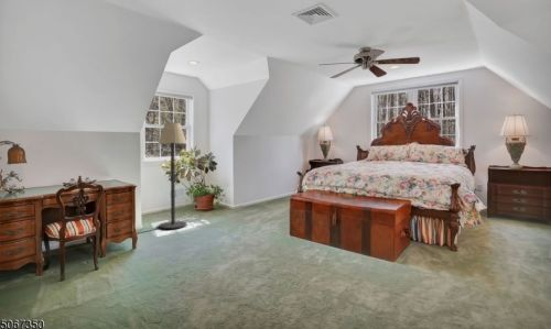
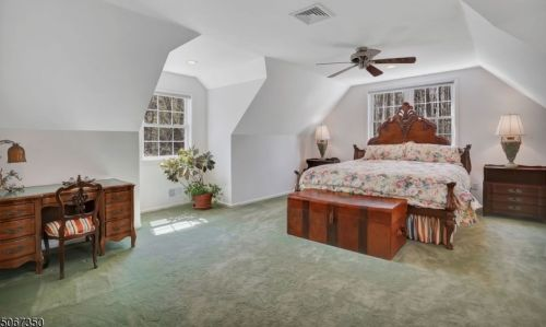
- floor lamp [158,121,188,230]
